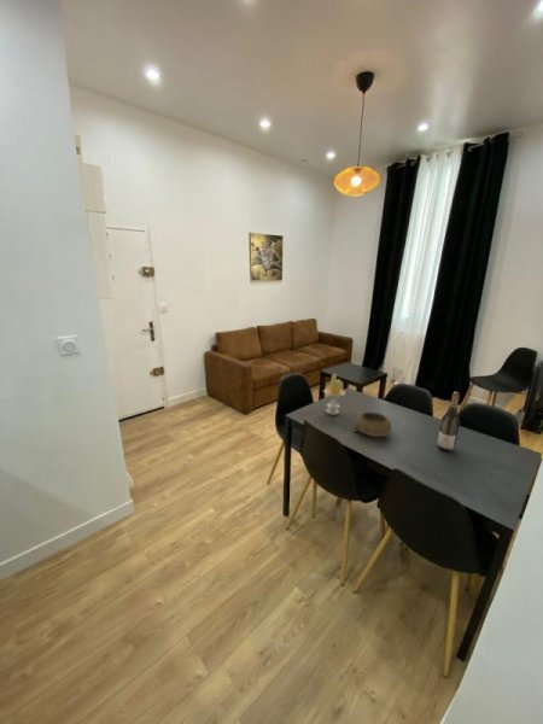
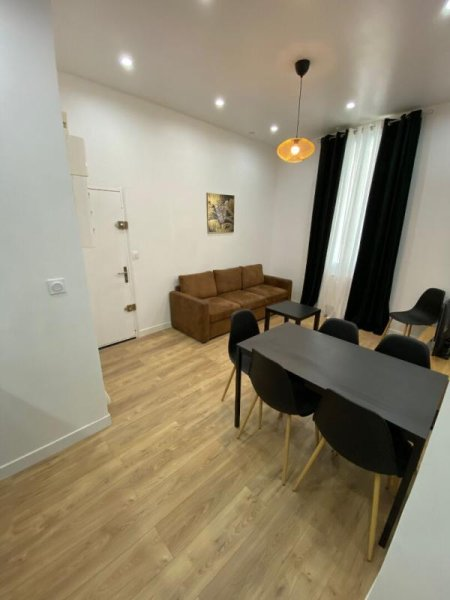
- candle [322,373,346,416]
- wine bottle [436,391,461,453]
- decorative bowl [352,410,392,440]
